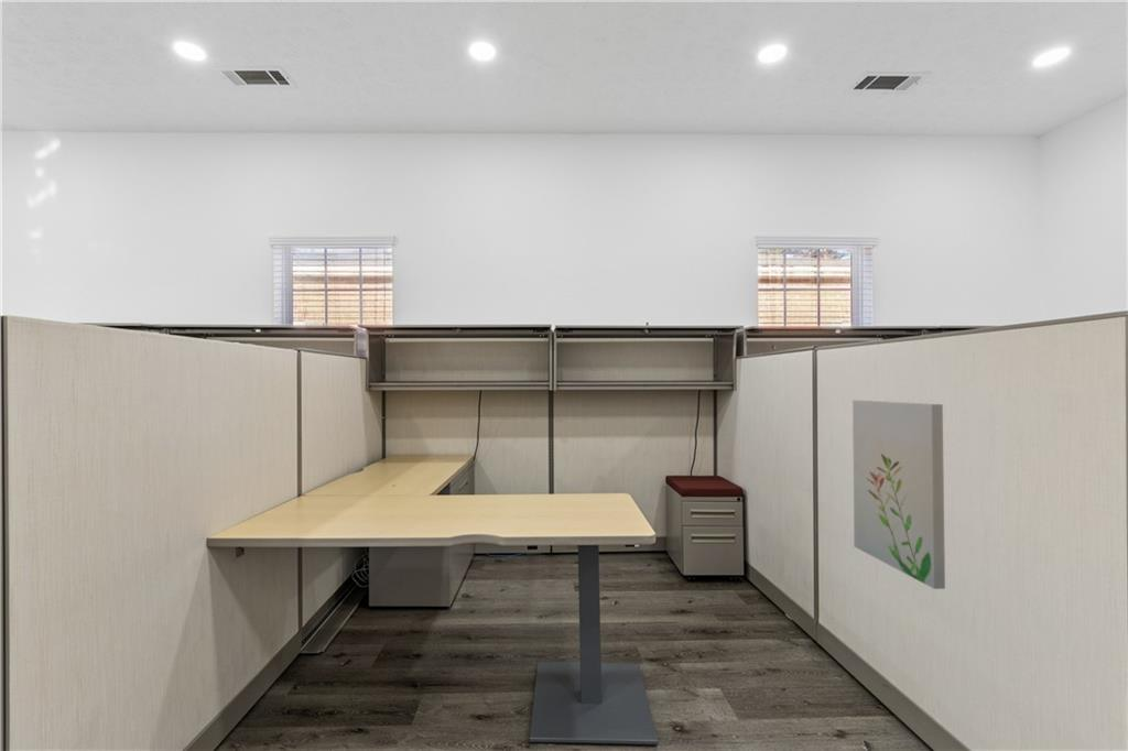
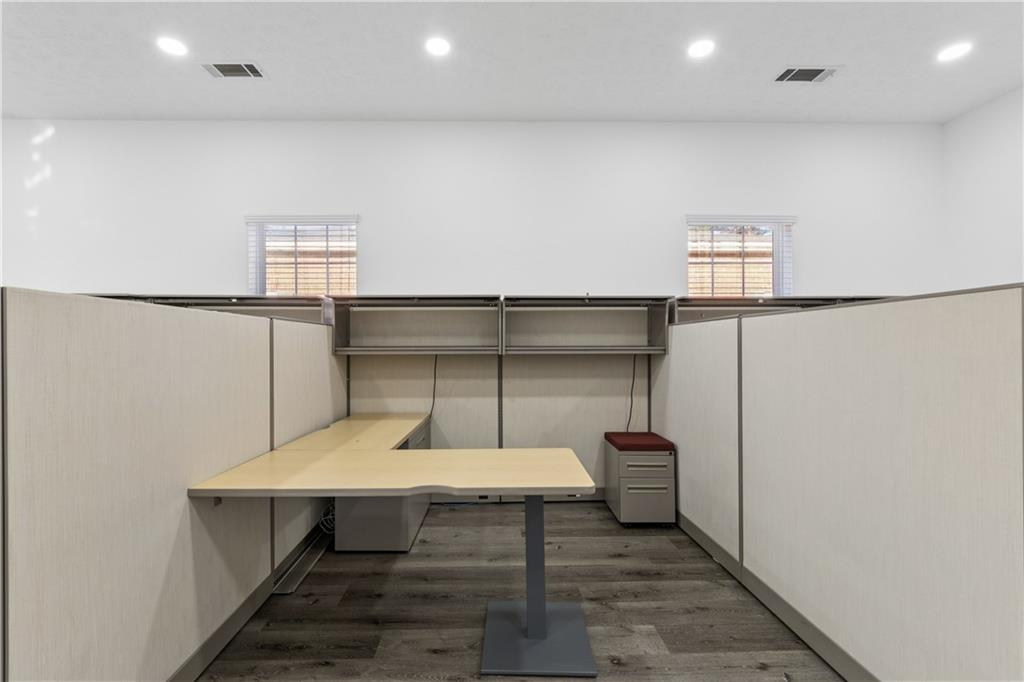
- wall art [852,399,946,590]
